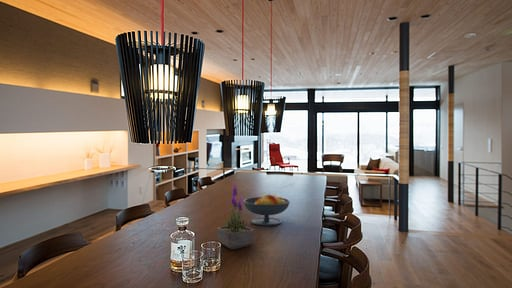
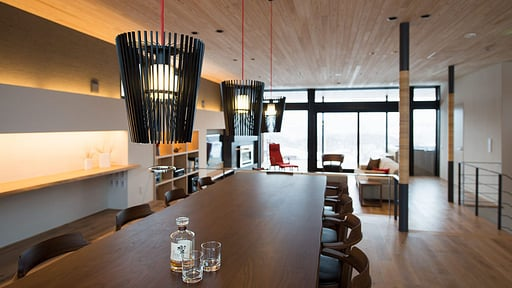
- fruit bowl [242,193,291,227]
- potted plant [216,180,255,250]
